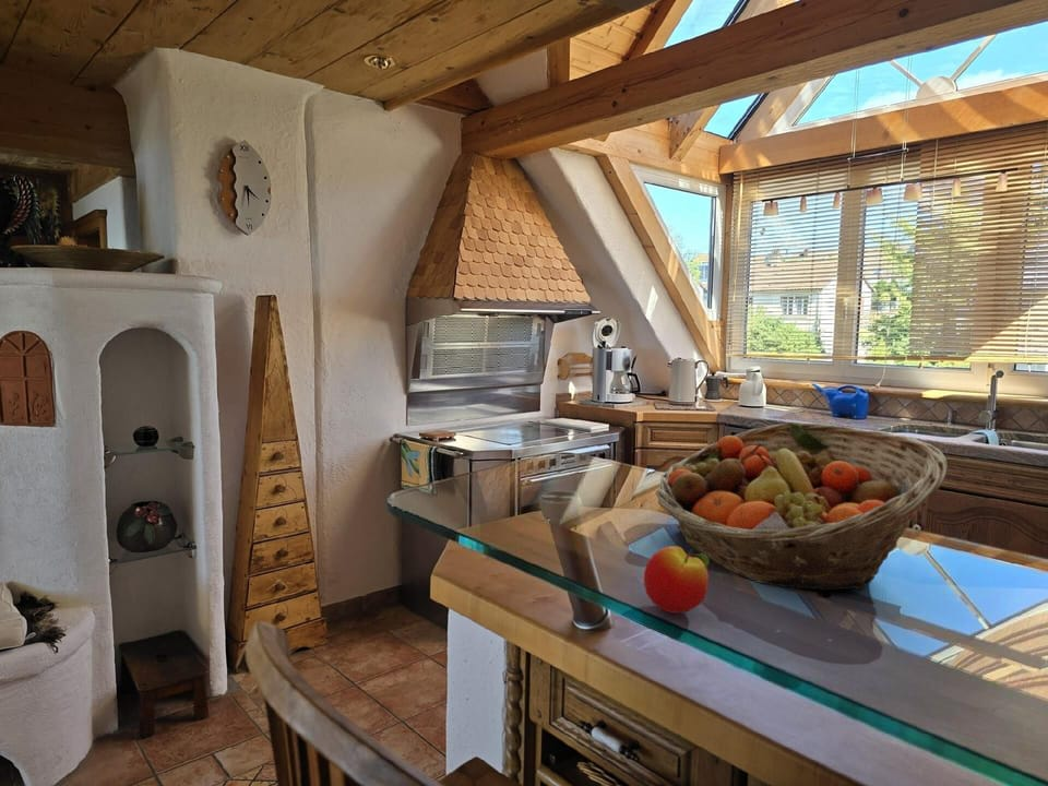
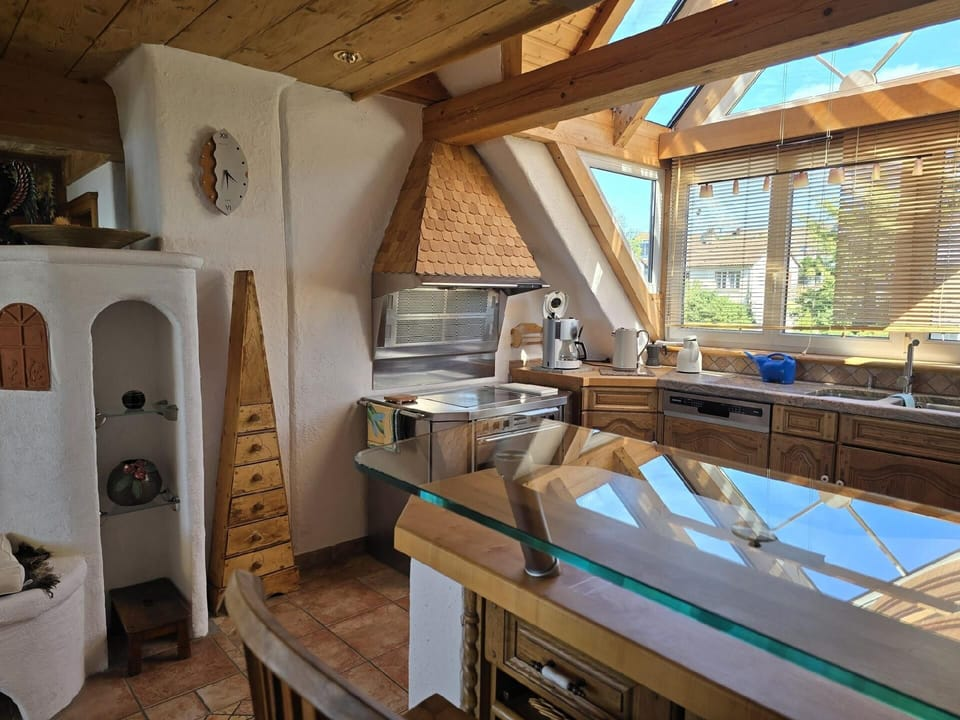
- fruit basket [655,421,949,592]
- apple [643,545,711,615]
